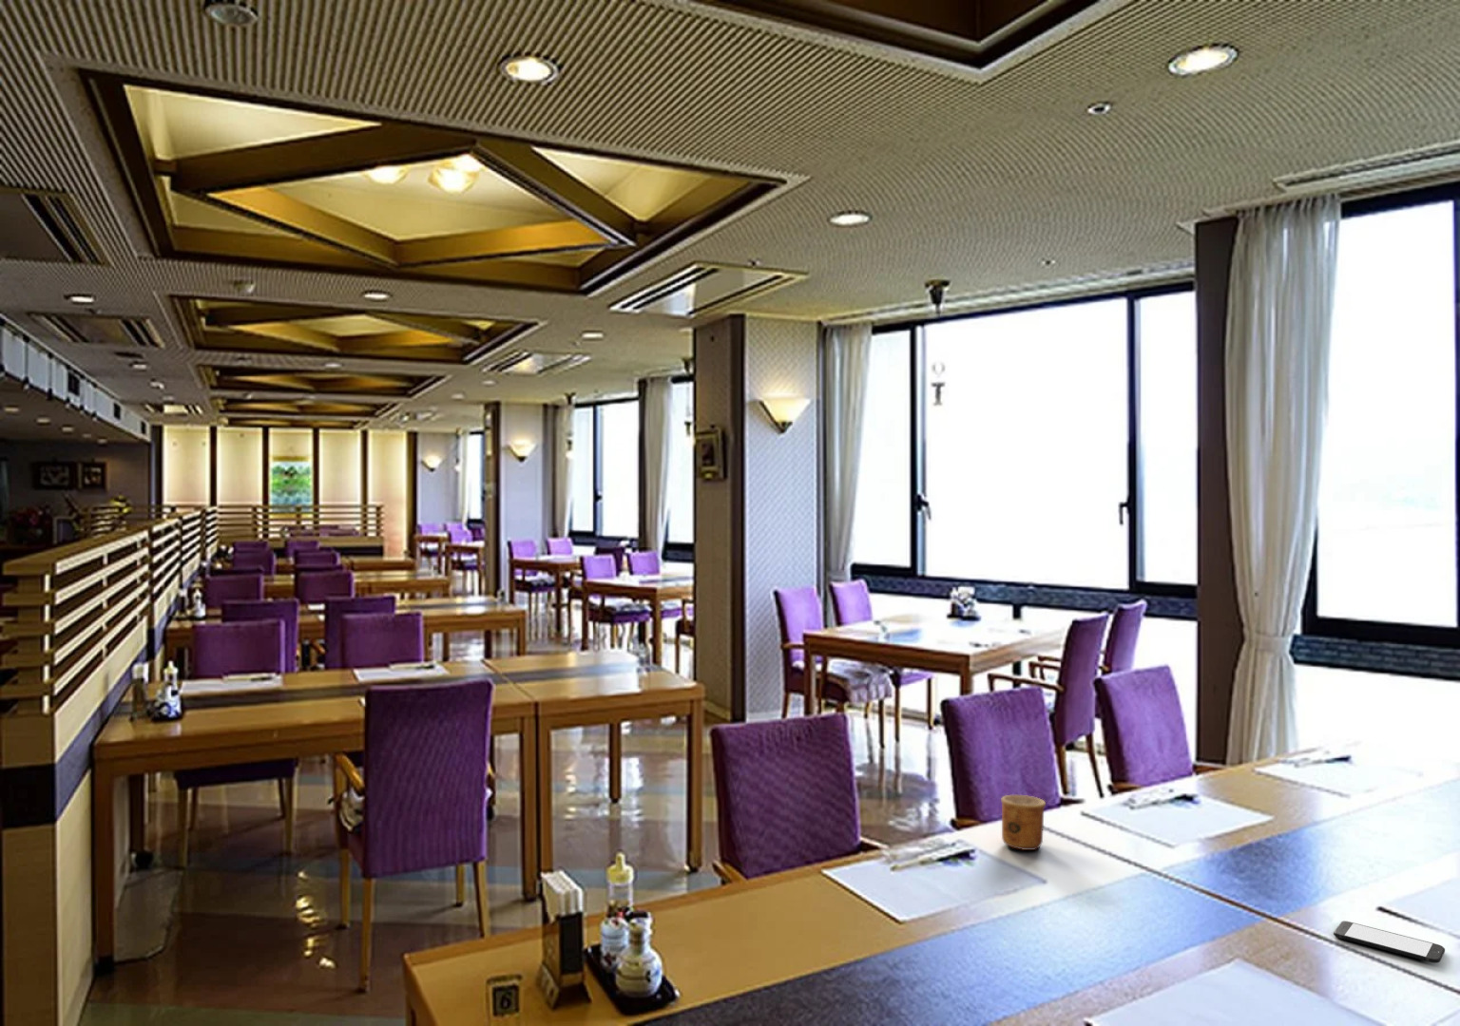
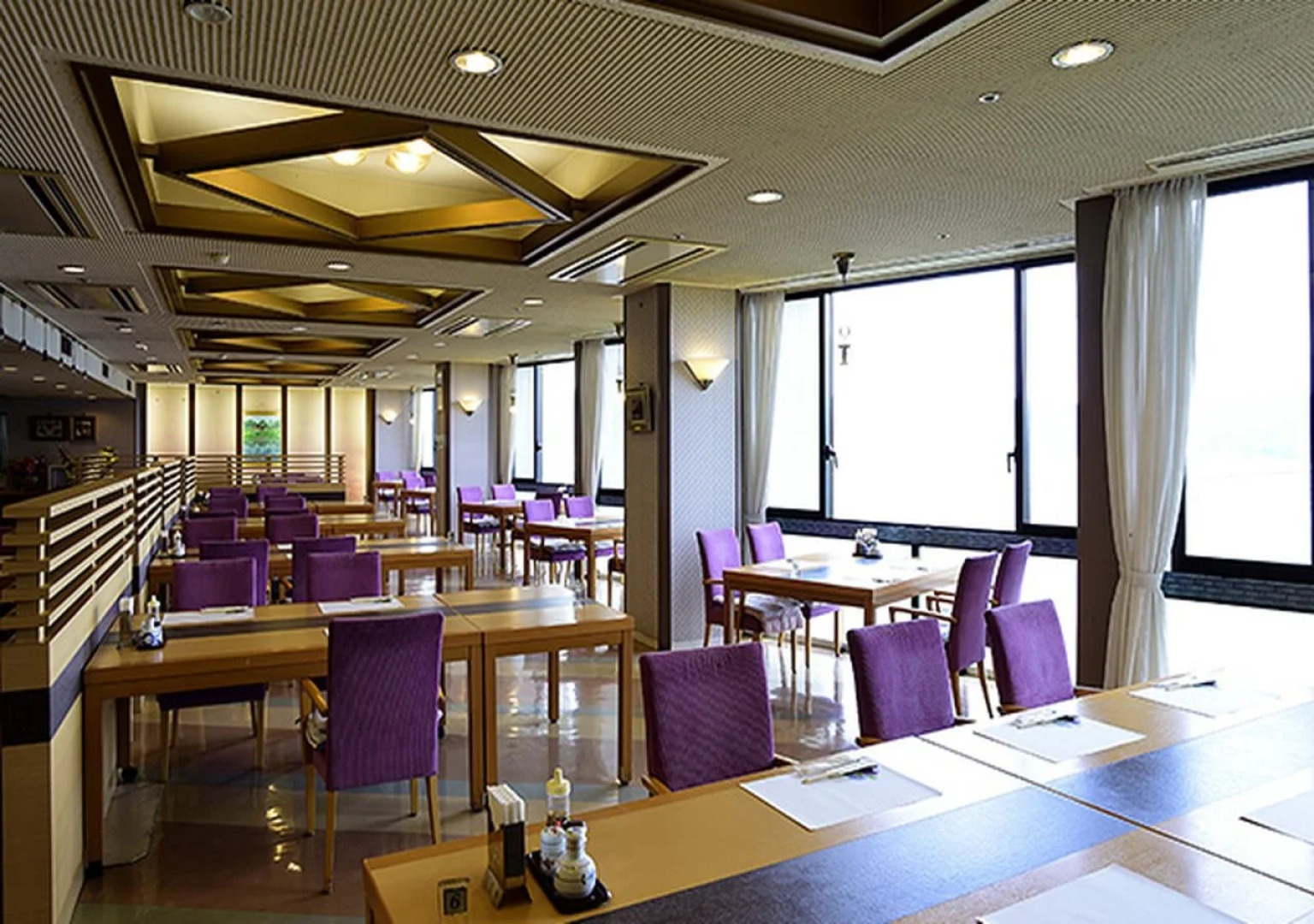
- cup [1000,794,1047,852]
- smartphone [1332,921,1446,964]
